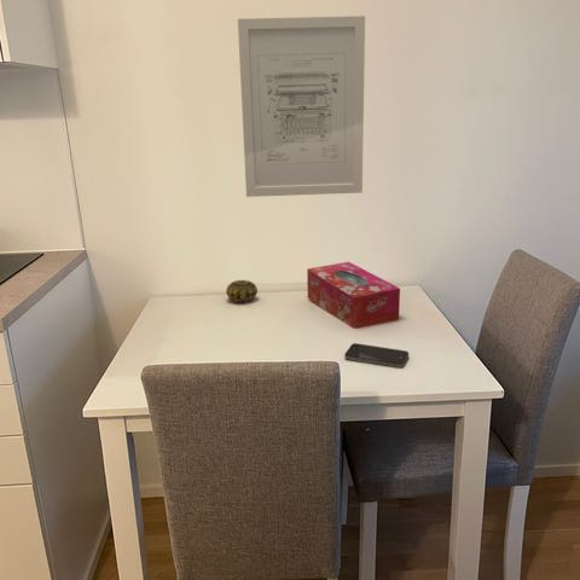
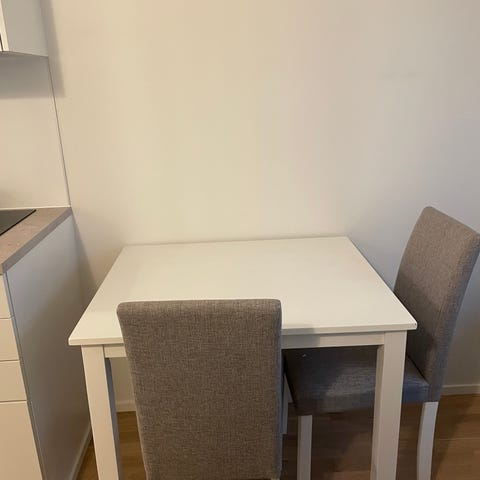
- smartphone [343,342,410,370]
- wall art [237,14,366,198]
- tissue box [306,261,401,330]
- decorative ball [225,279,259,303]
